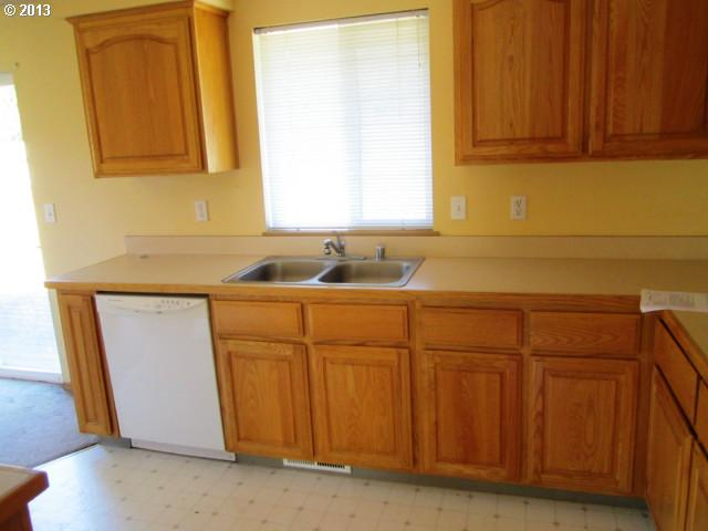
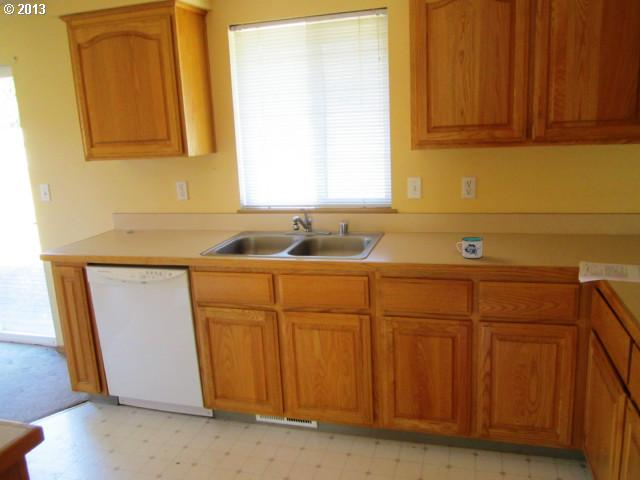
+ mug [455,236,484,259]
